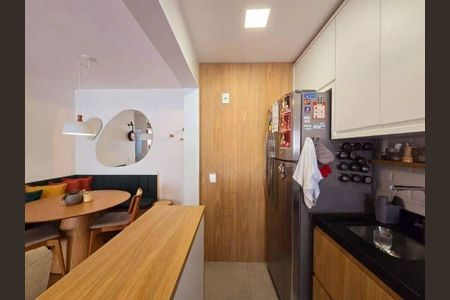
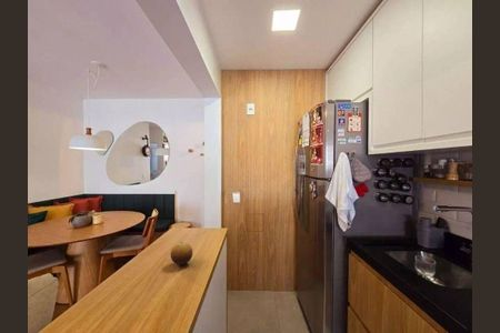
+ fruit [170,241,193,266]
